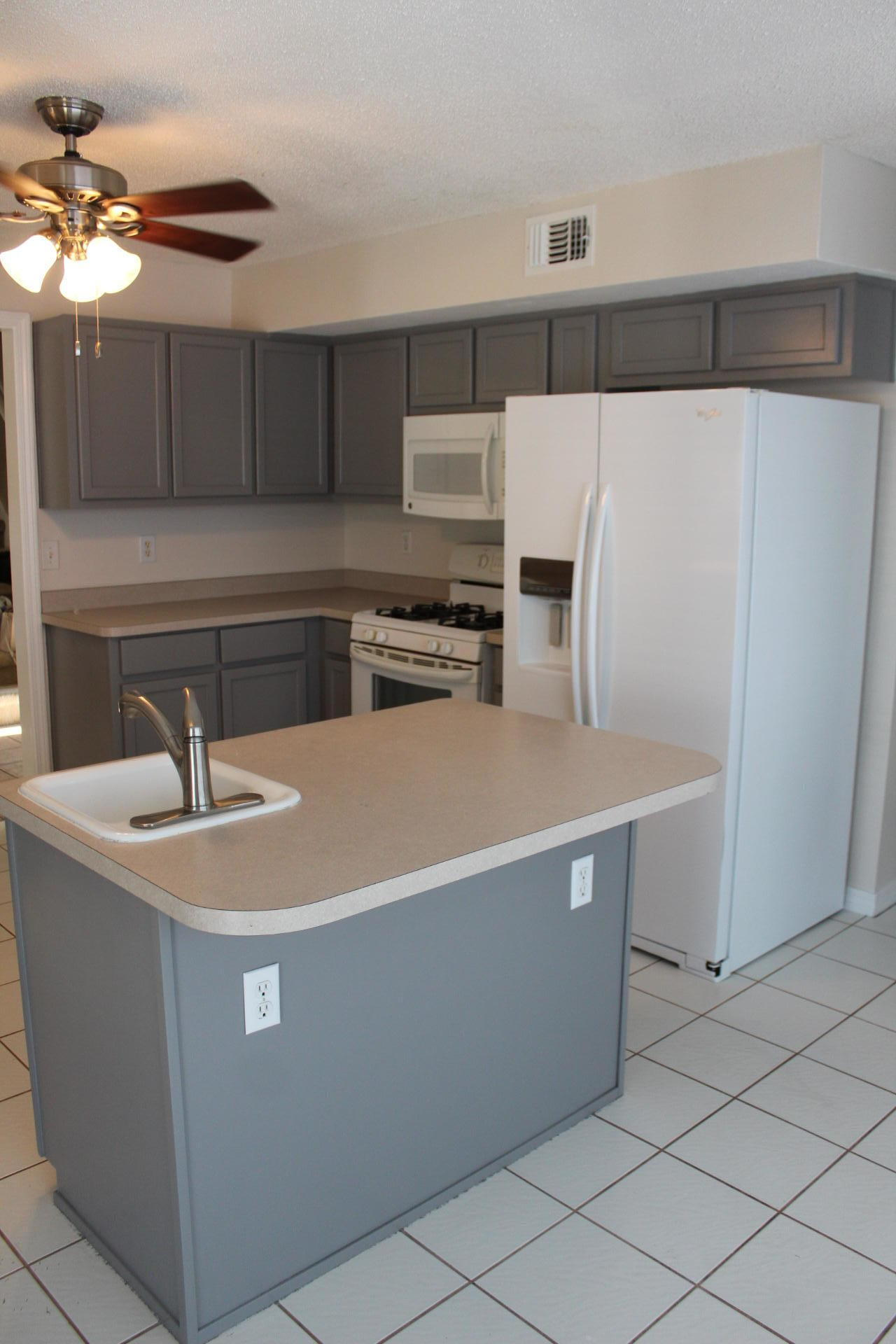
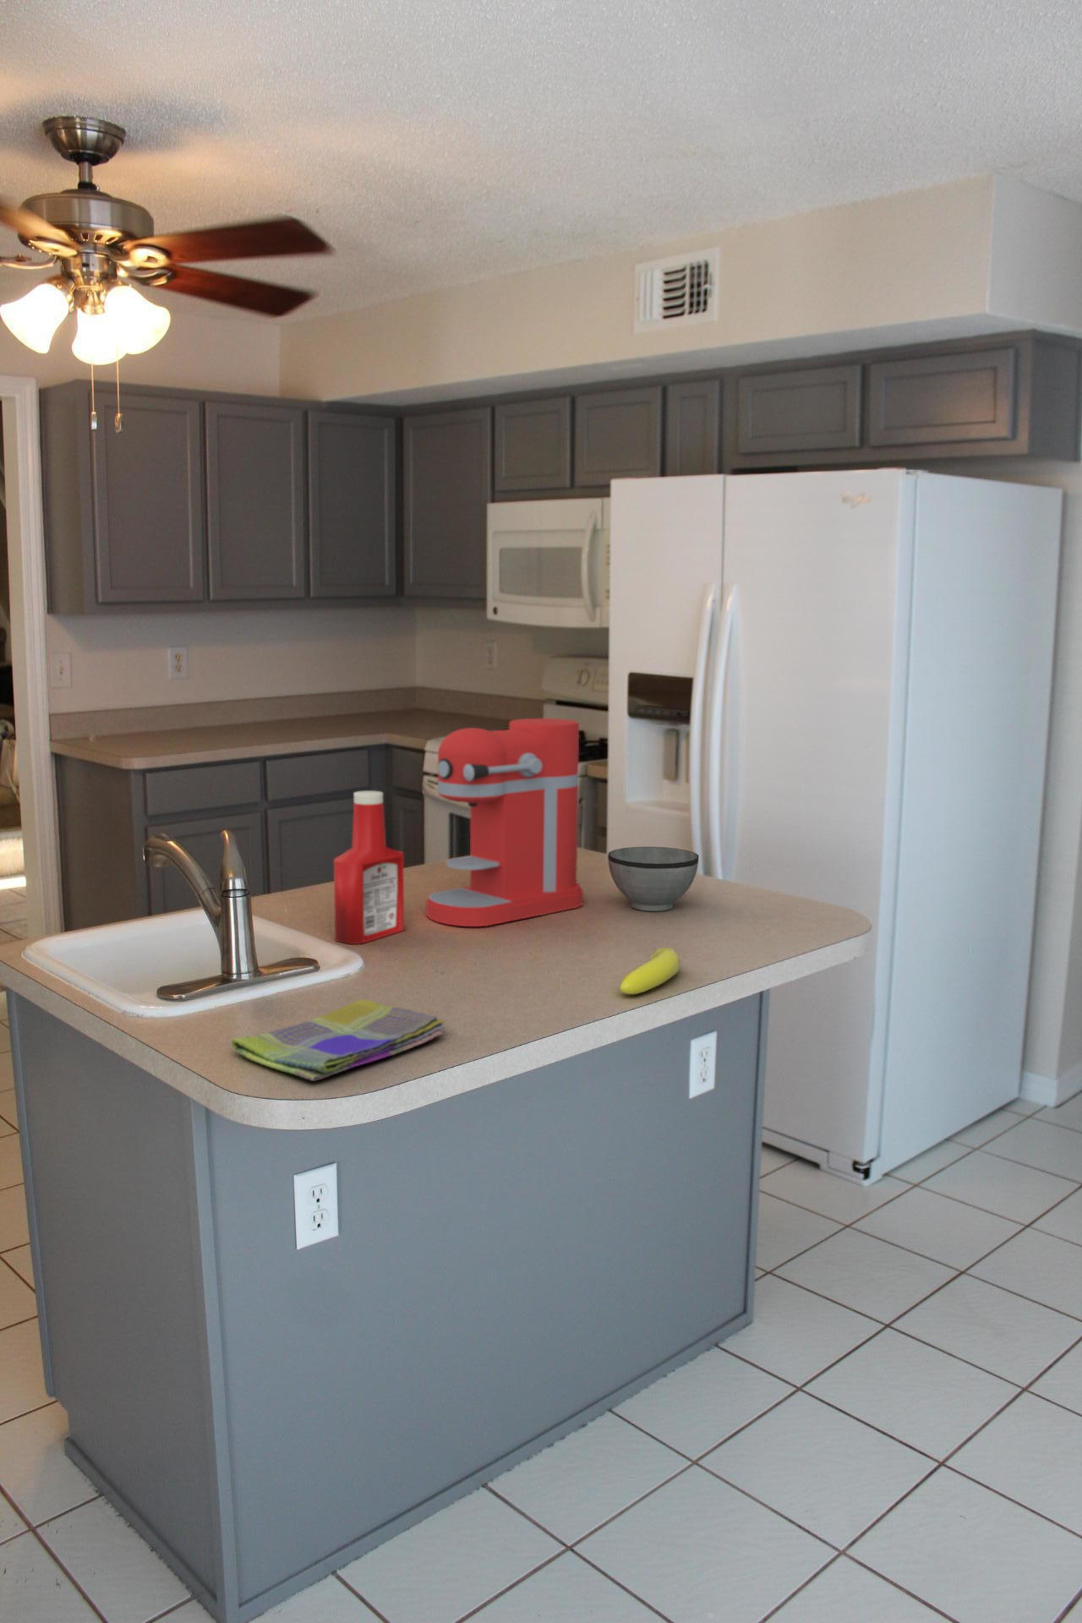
+ dish towel [231,999,447,1082]
+ banana [618,946,680,995]
+ soap bottle [333,790,405,946]
+ coffee maker [425,717,584,927]
+ bowl [607,847,700,912]
